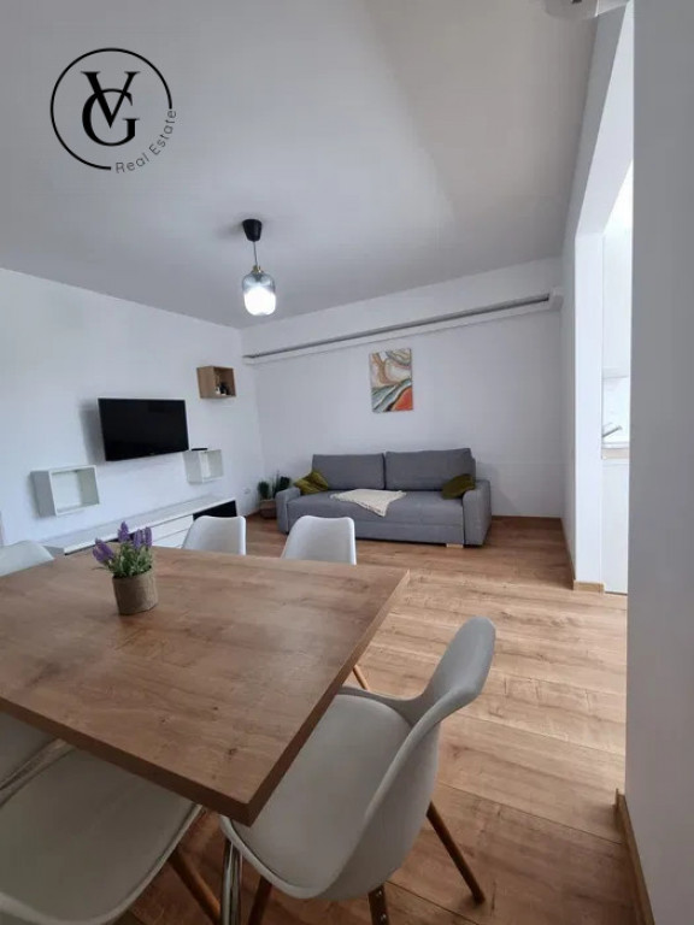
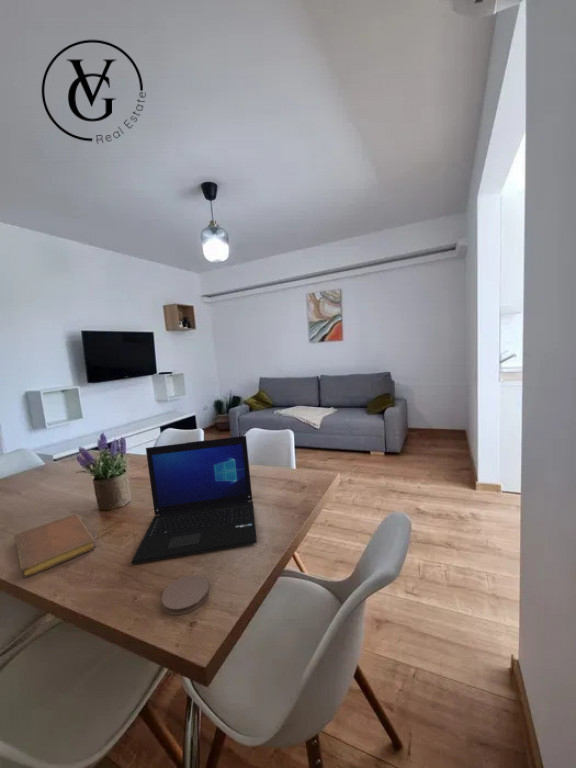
+ notebook [13,513,97,579]
+ laptop [131,435,258,565]
+ coaster [161,574,210,616]
